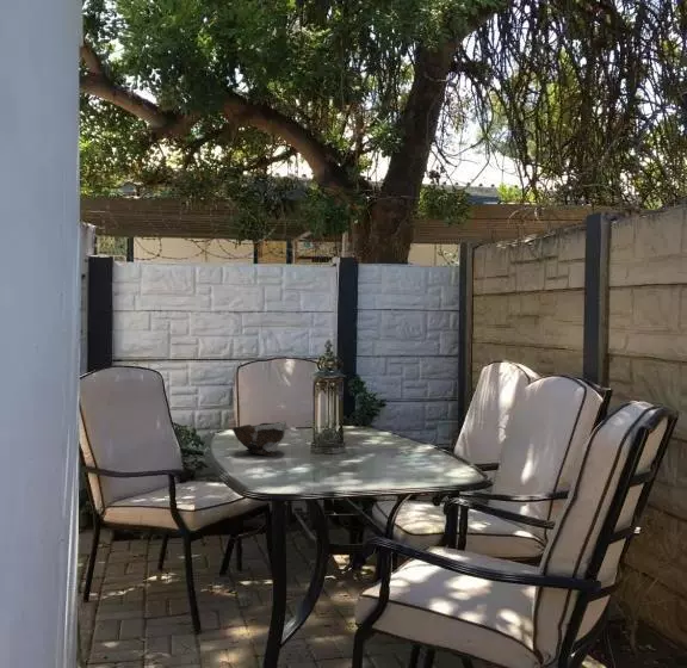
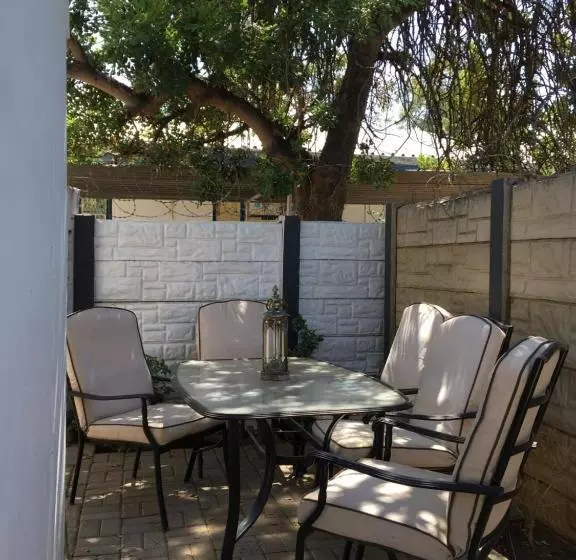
- bowl [231,421,287,457]
